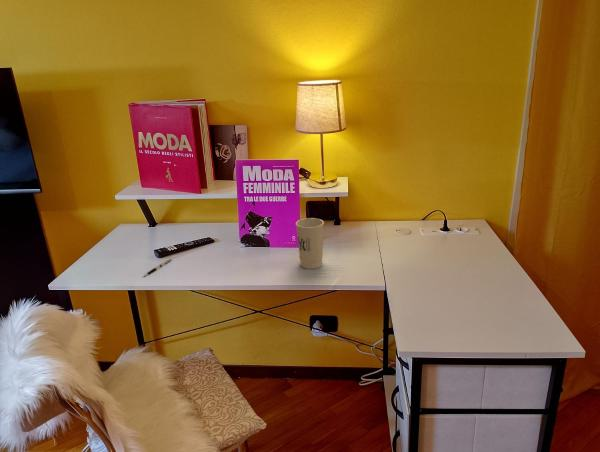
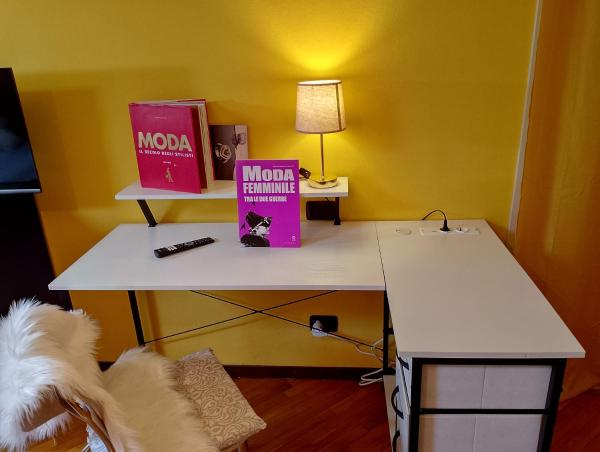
- pen [143,257,173,278]
- cup [295,217,325,270]
